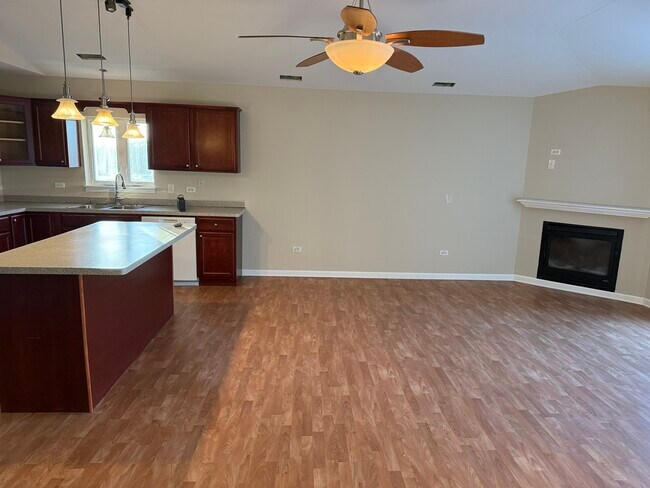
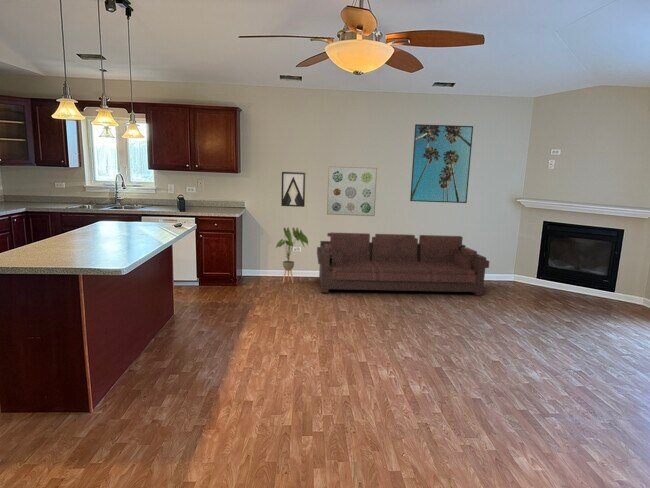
+ house plant [275,226,309,284]
+ sofa [316,232,490,297]
+ wall art [280,171,306,208]
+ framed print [409,123,474,204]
+ wall art [326,165,378,217]
